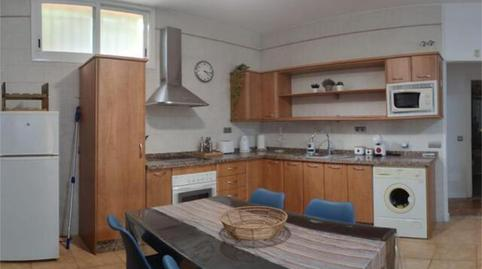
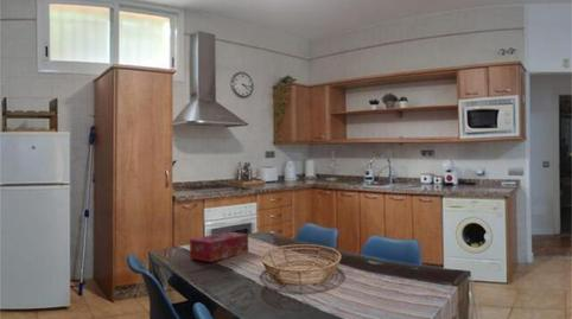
+ tissue box [189,230,249,263]
